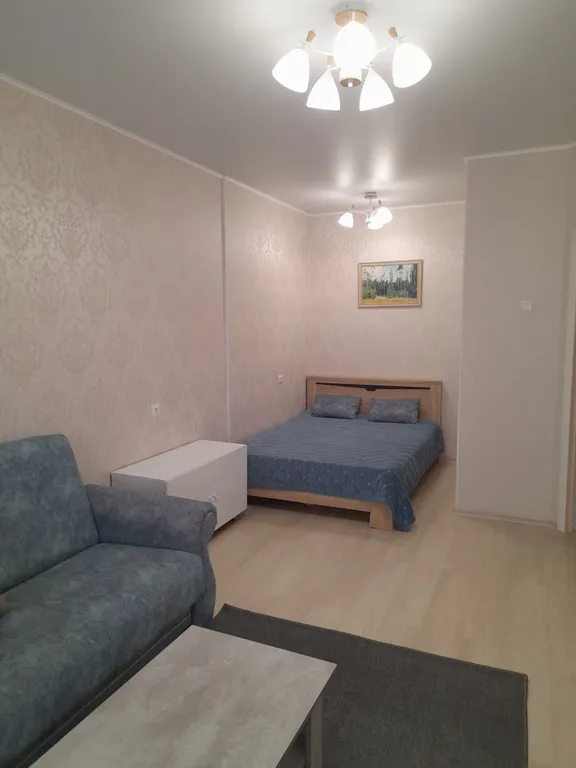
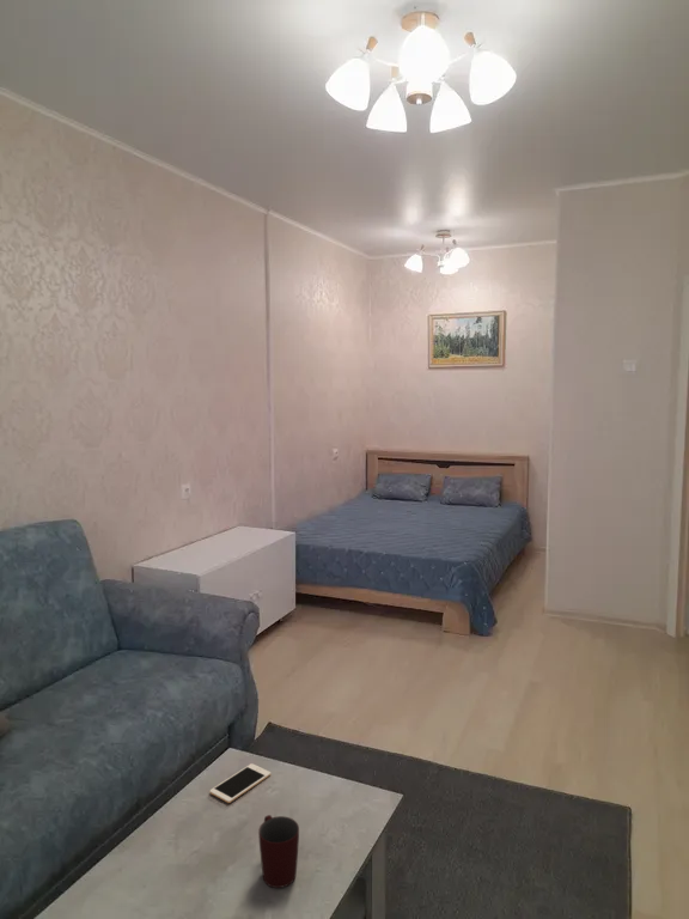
+ cell phone [208,762,272,804]
+ mug [257,814,300,889]
